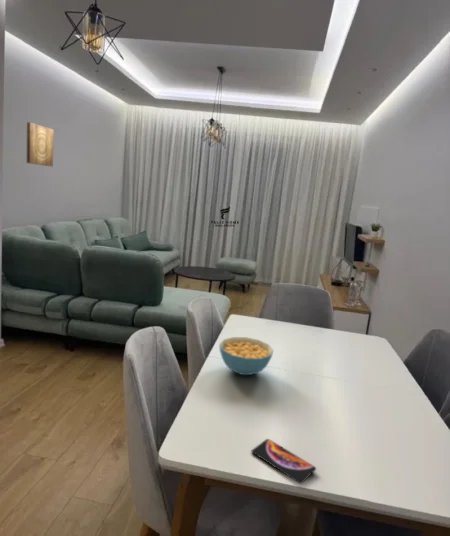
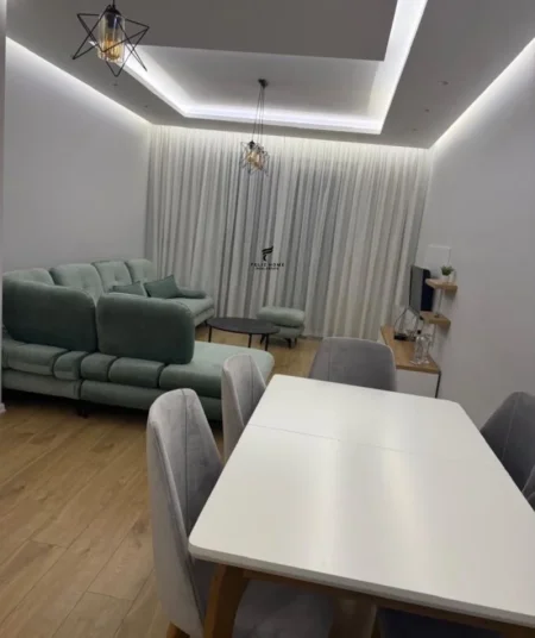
- smartphone [250,438,317,485]
- cereal bowl [218,336,275,376]
- wall art [26,121,55,168]
